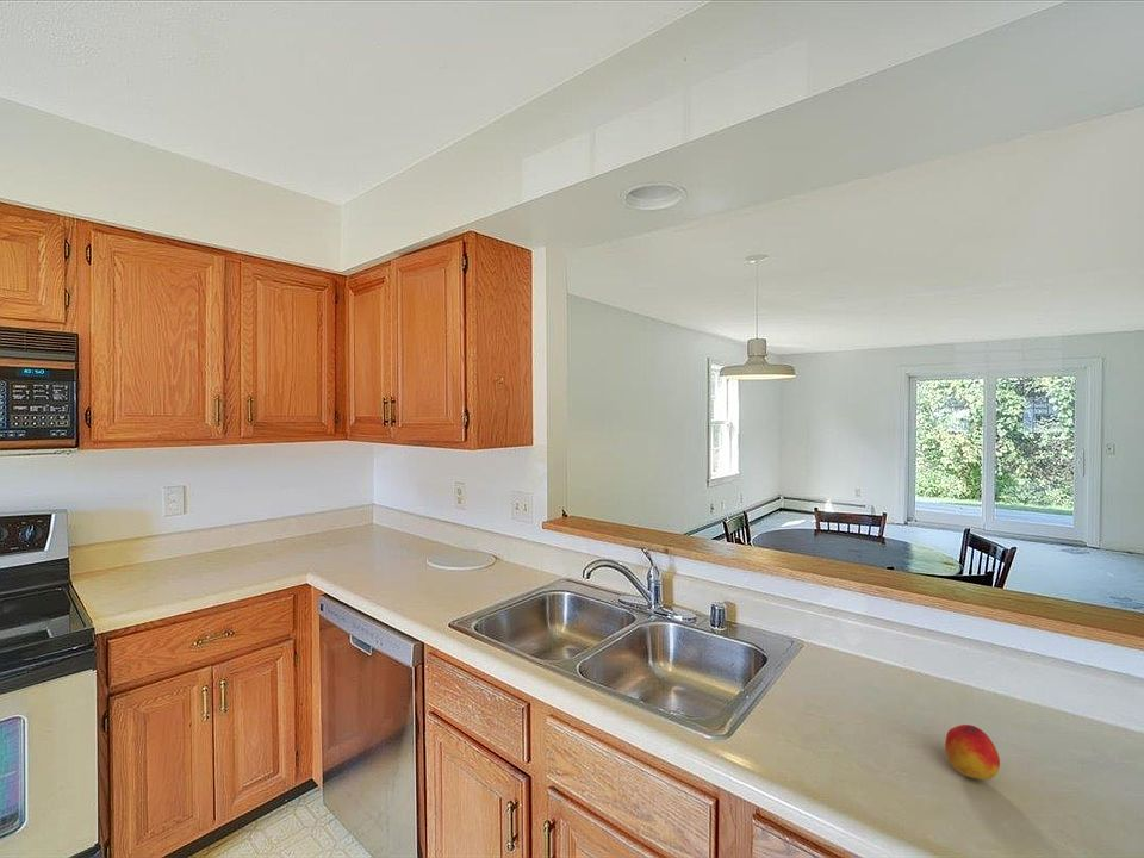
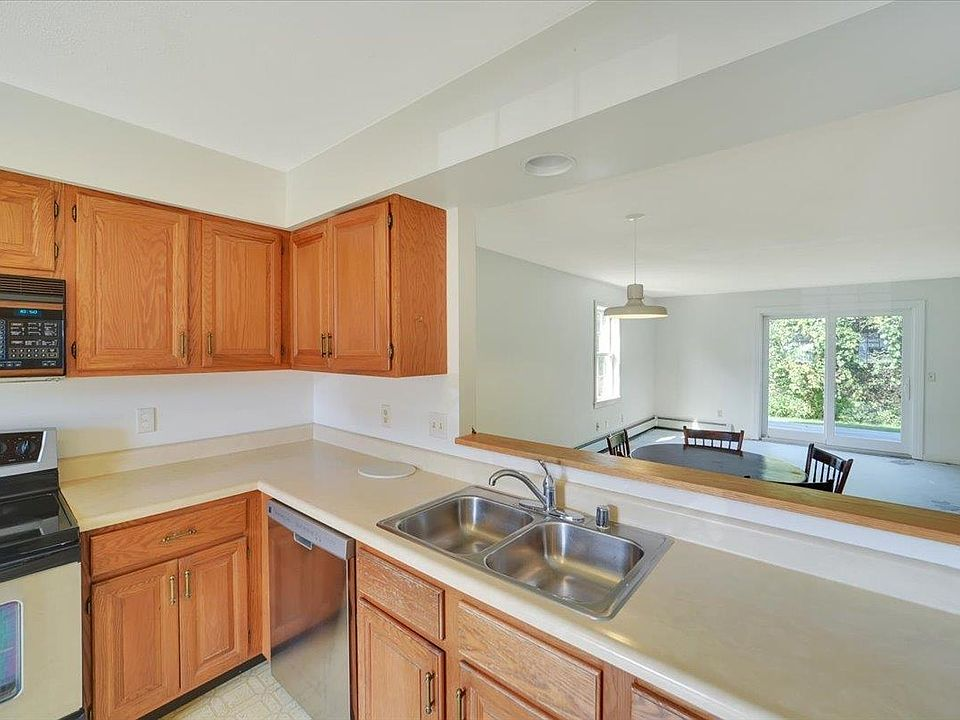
- peach [944,723,1001,781]
